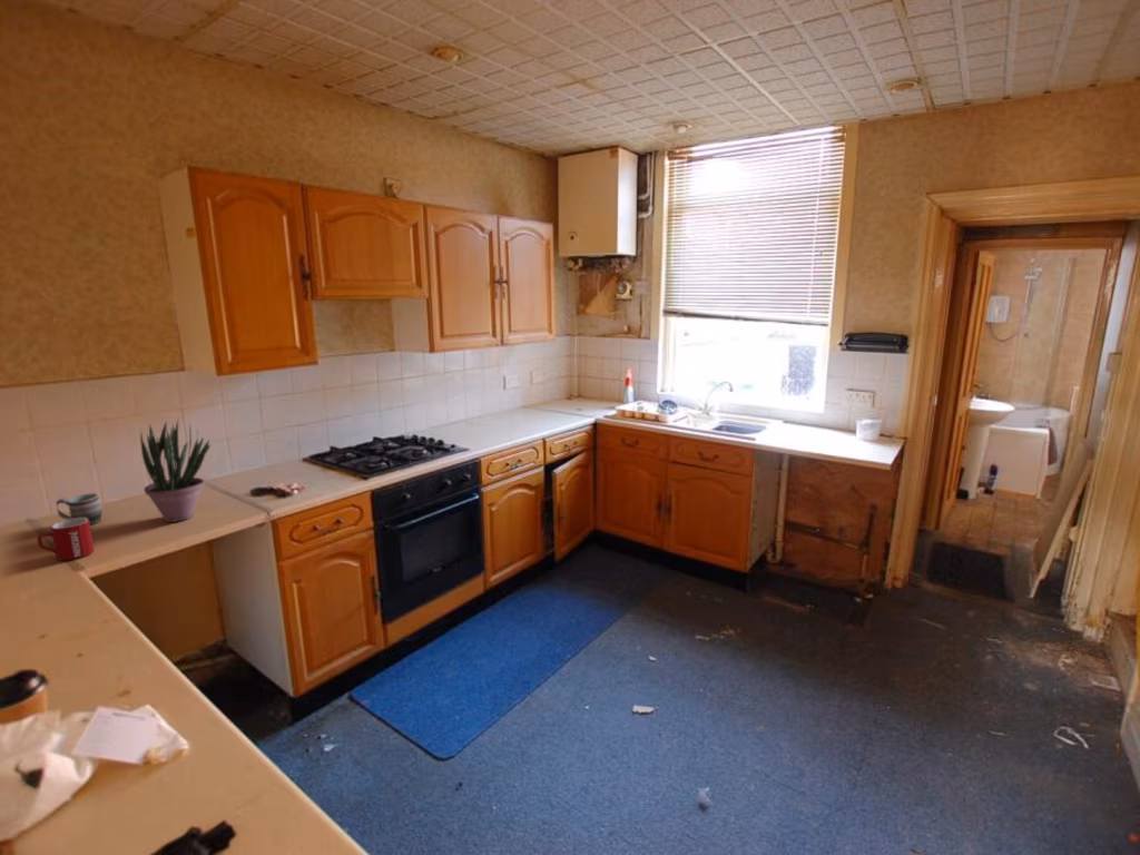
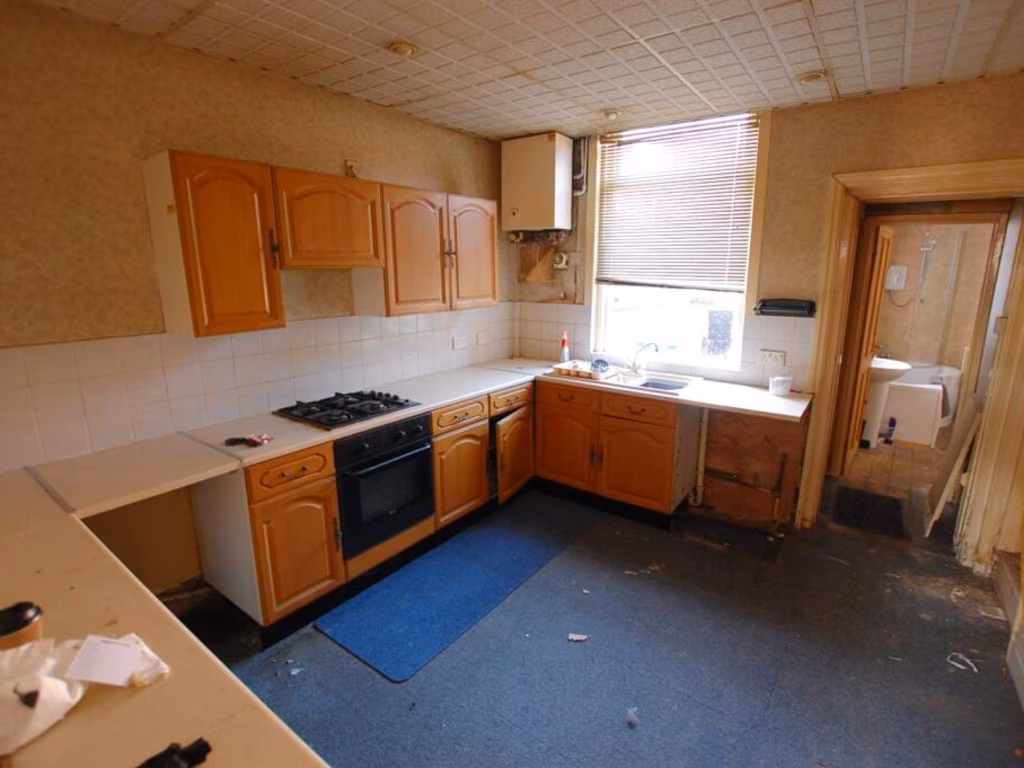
- mug [56,492,104,525]
- mug [36,518,95,561]
- potted plant [139,415,212,523]
